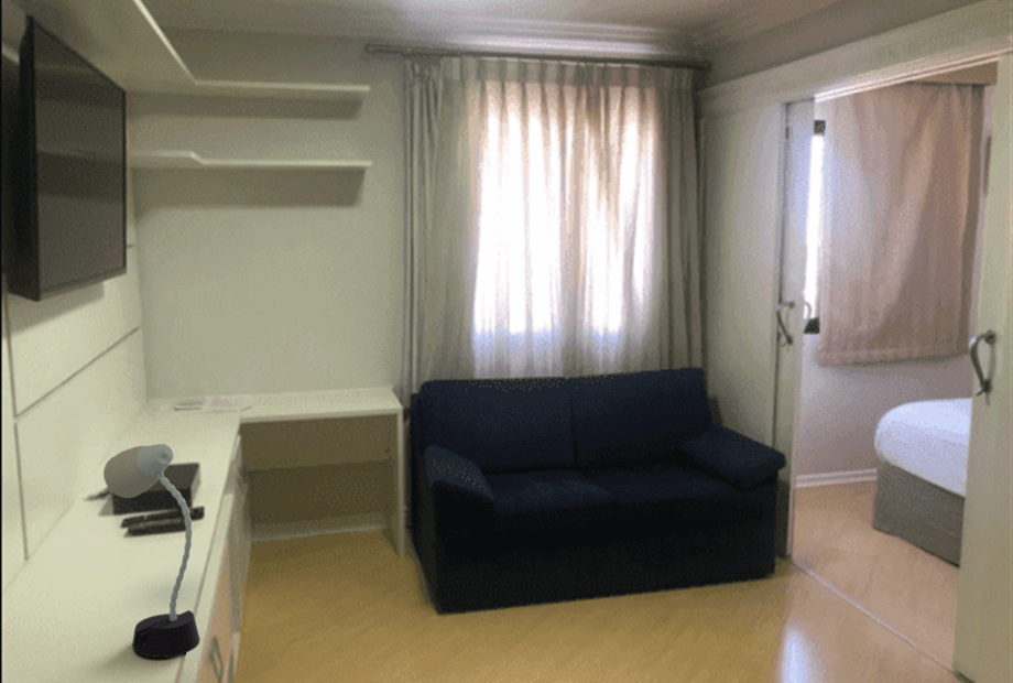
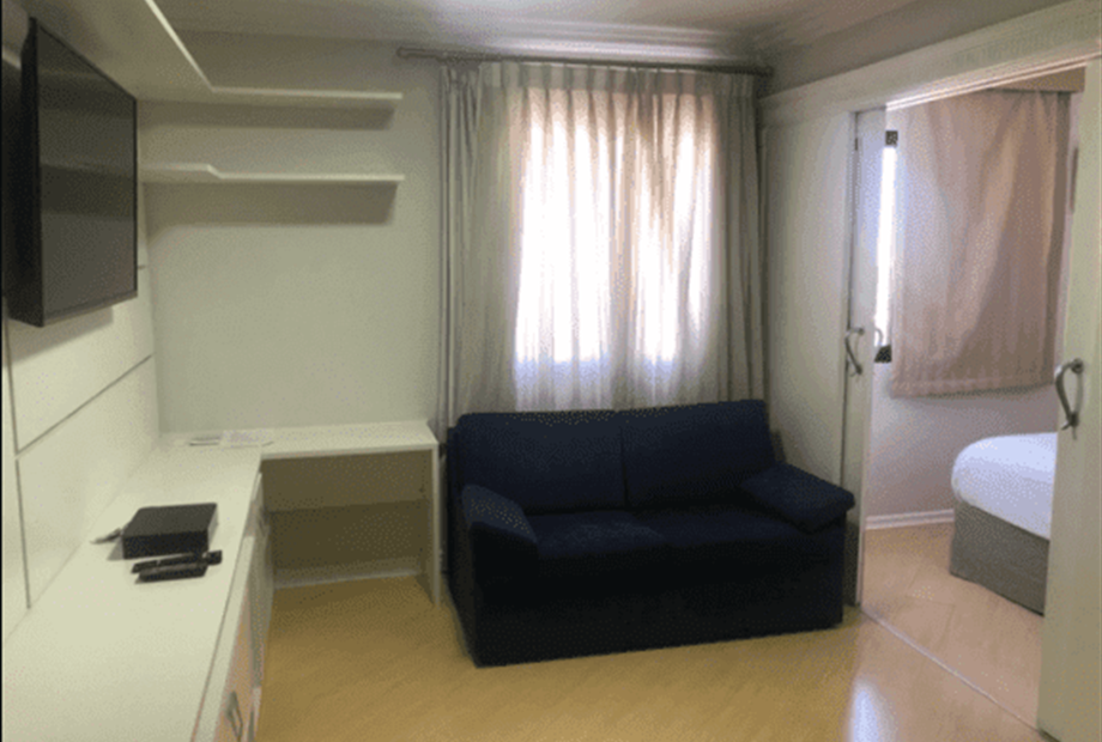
- desk lamp [102,443,201,659]
